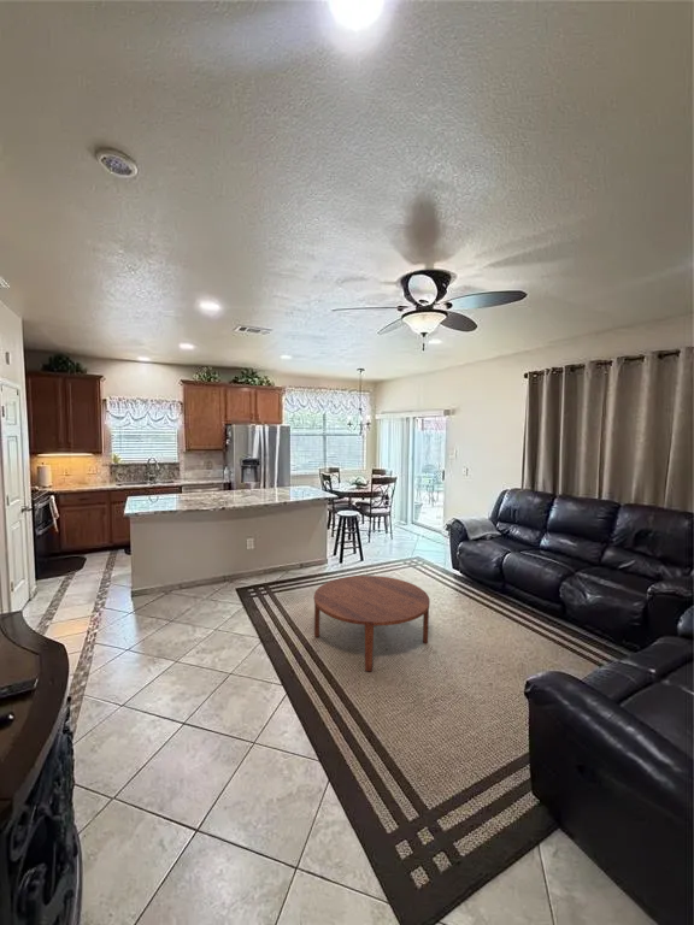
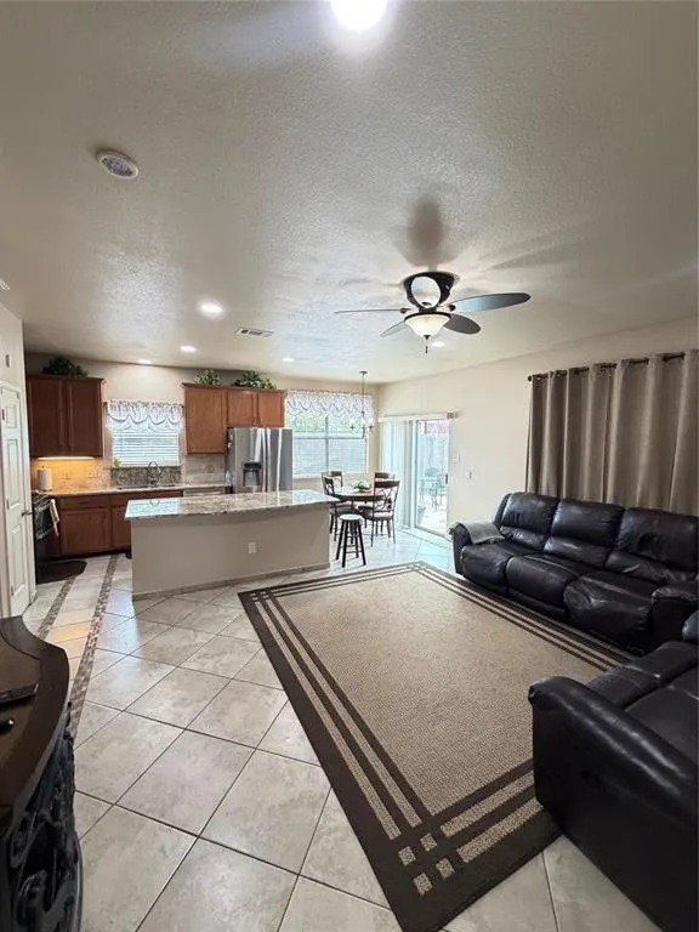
- coffee table [313,575,431,672]
